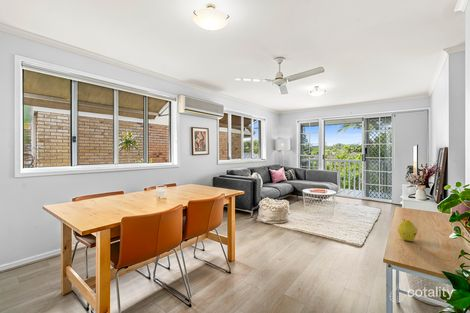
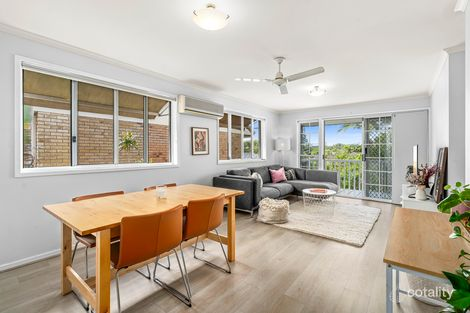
- fruit [397,218,418,242]
